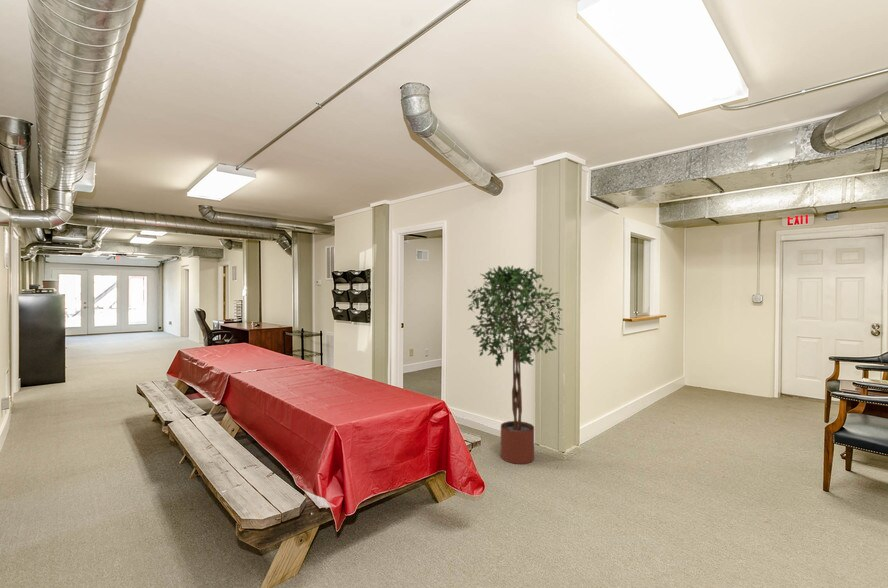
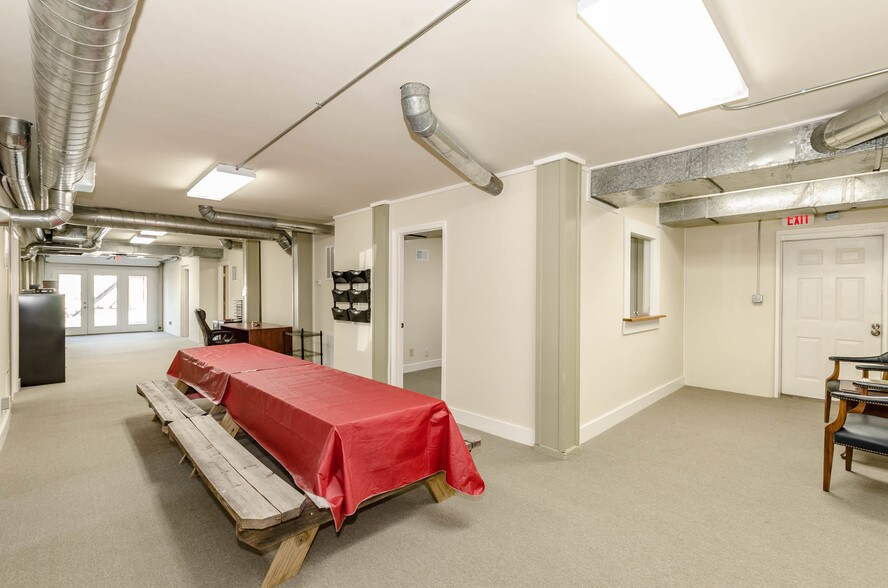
- potted tree [466,264,564,465]
